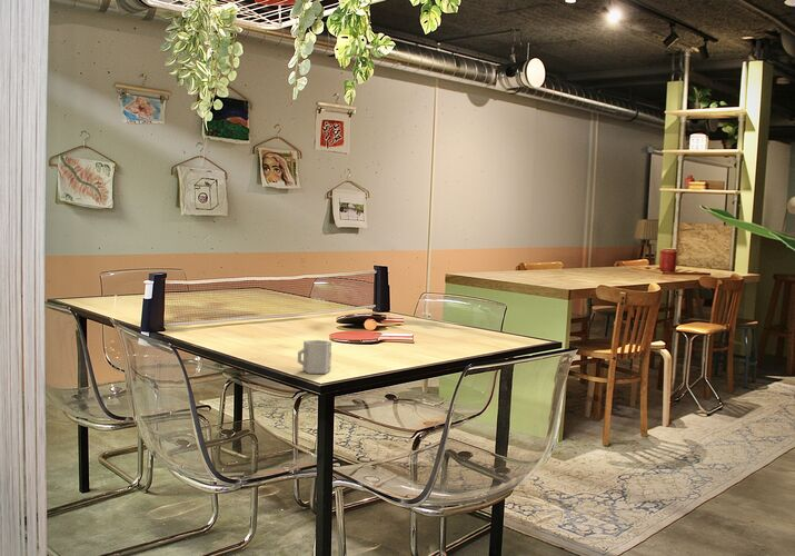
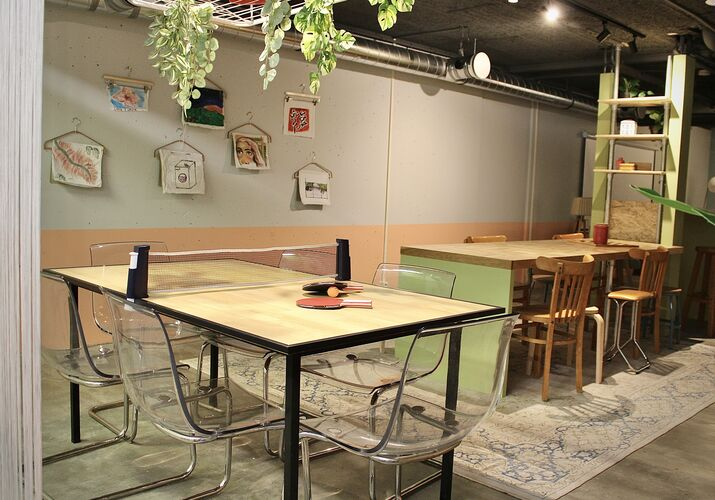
- cup [297,339,332,375]
